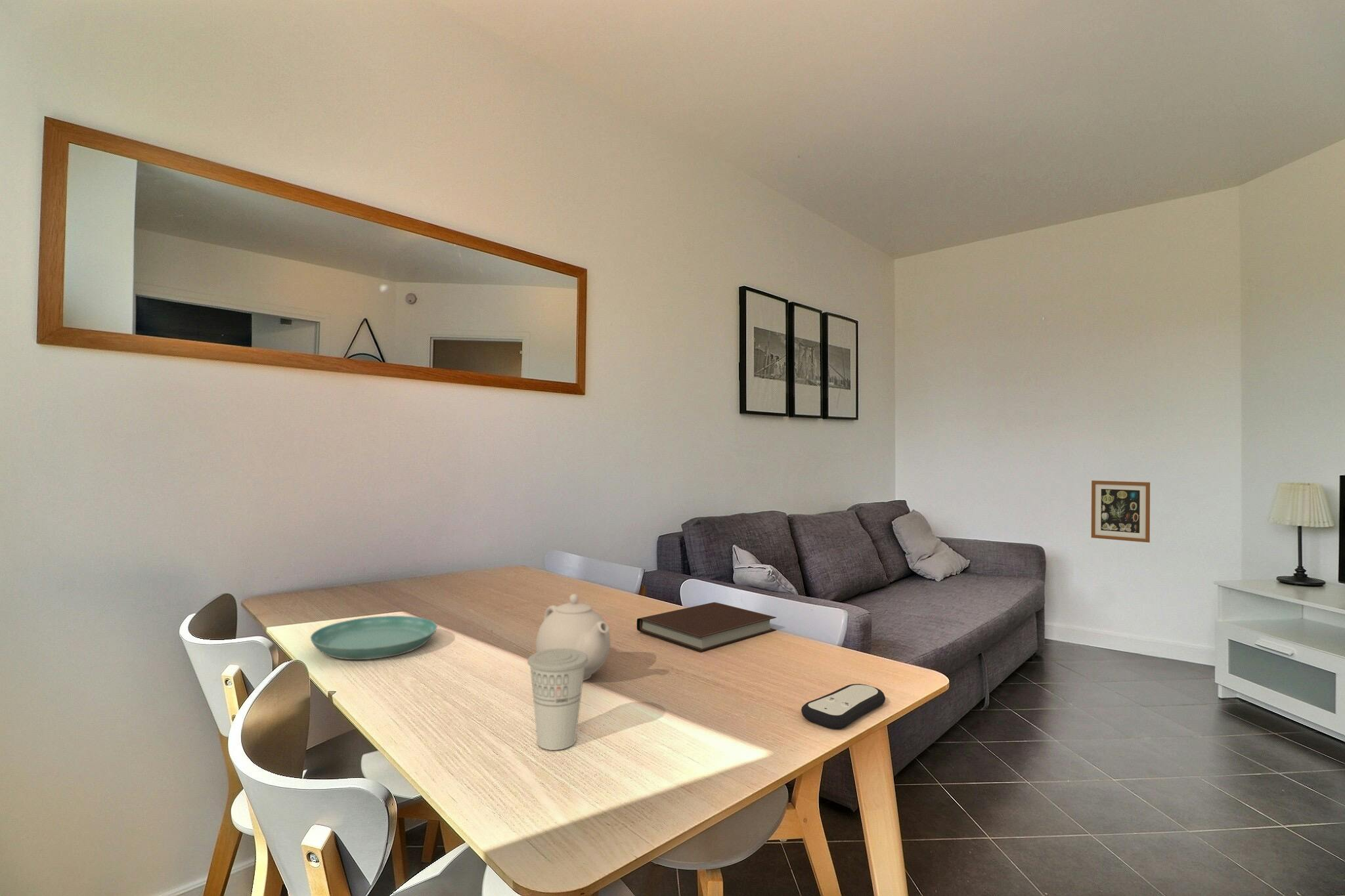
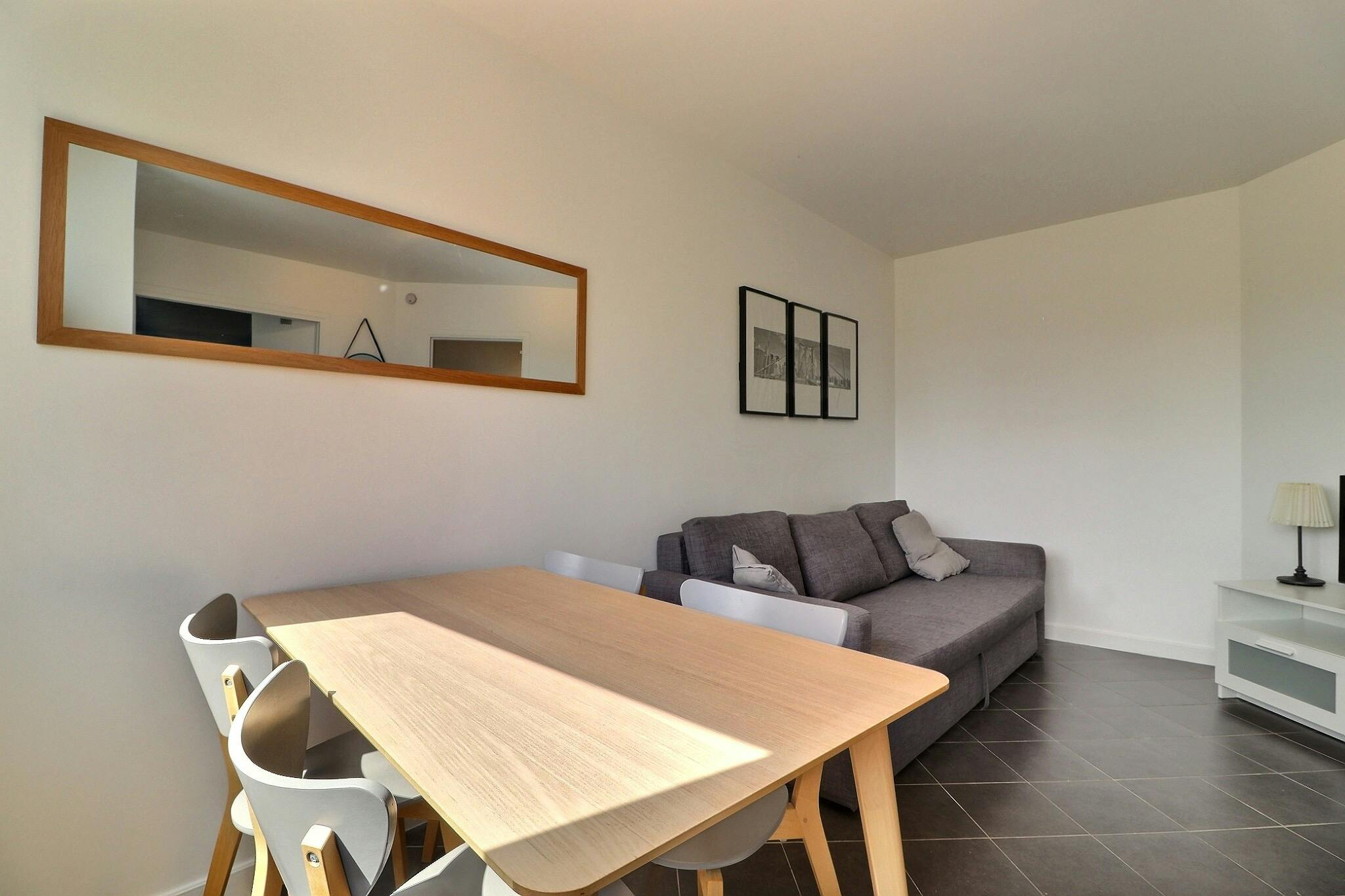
- notebook [636,602,777,652]
- saucer [310,615,438,660]
- teapot [535,593,611,681]
- remote control [801,683,886,730]
- wall art [1091,480,1151,543]
- cup [527,649,588,751]
